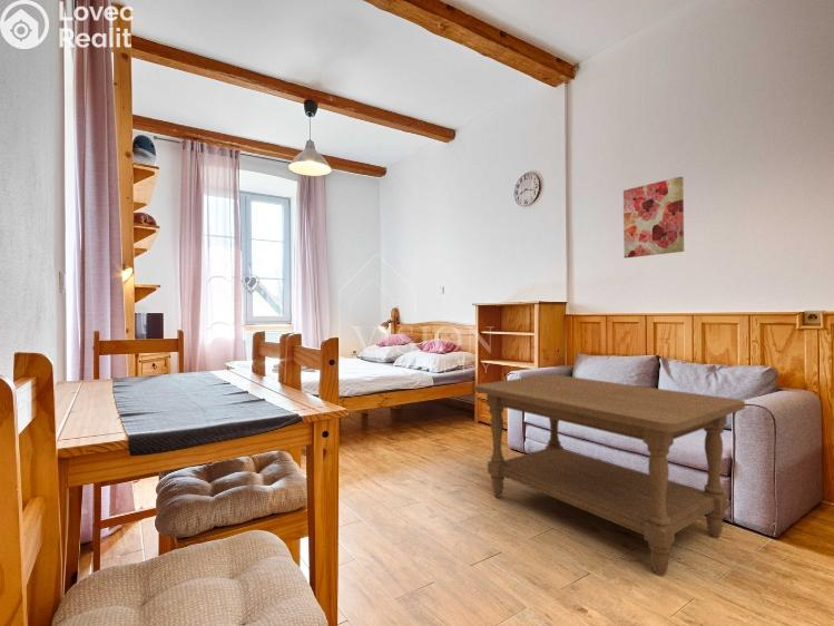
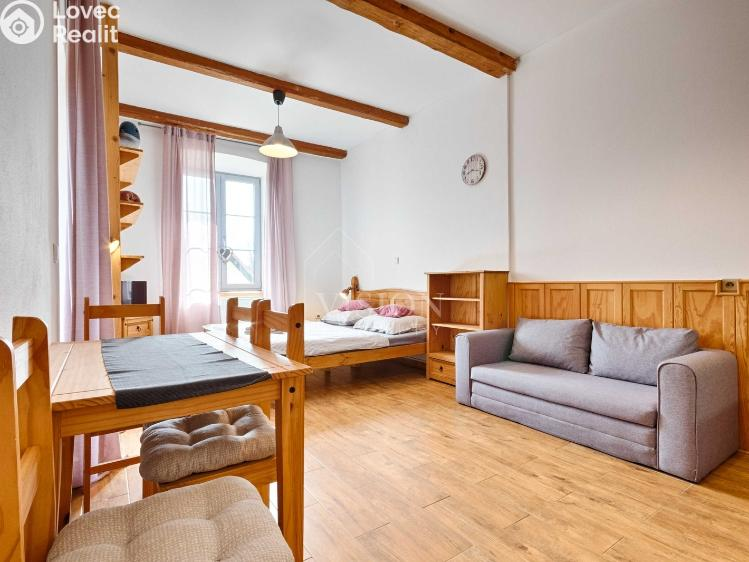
- wall art [622,176,685,260]
- coffee table [473,373,746,577]
